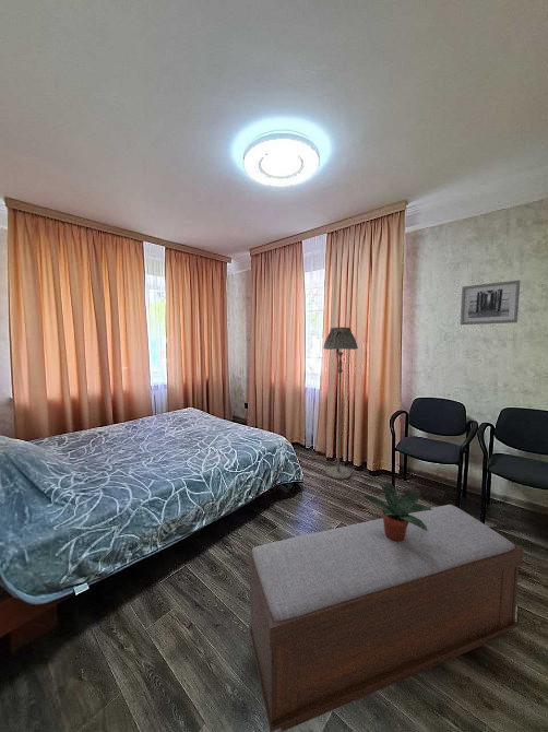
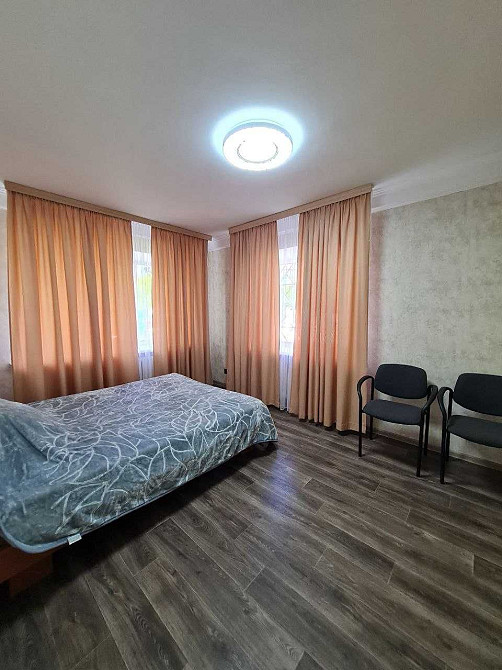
- potted plant [361,480,432,542]
- wall art [460,279,521,326]
- bench [248,504,525,732]
- floor lamp [322,327,359,481]
